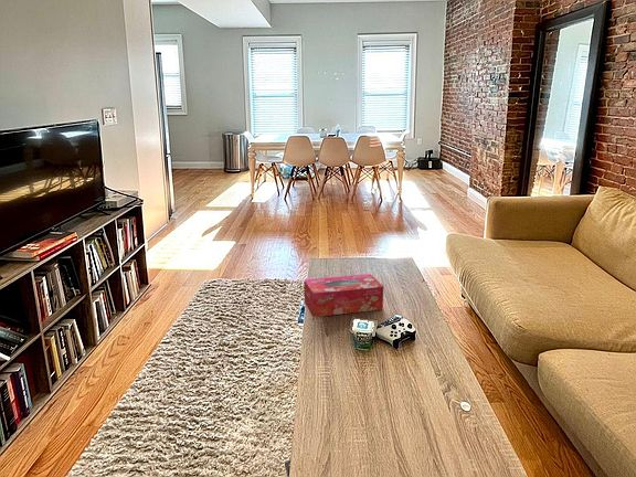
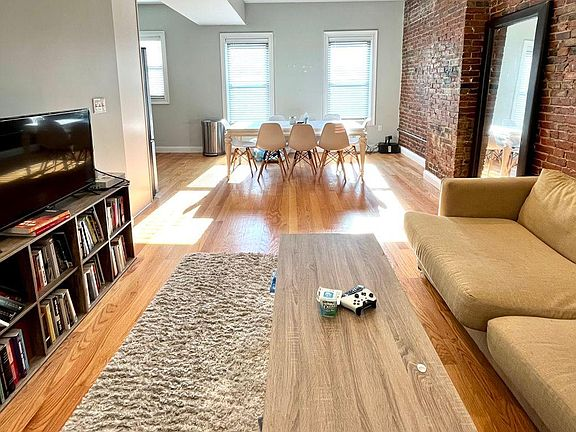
- tissue box [303,273,384,318]
